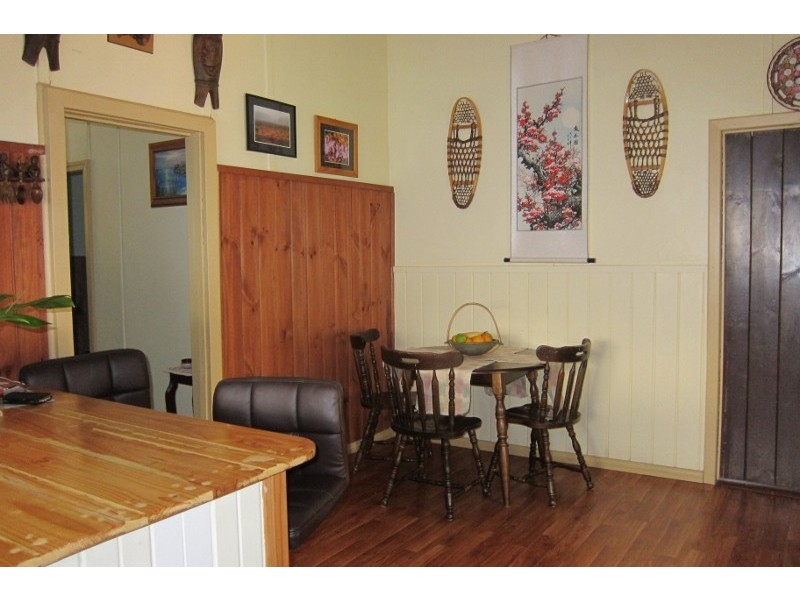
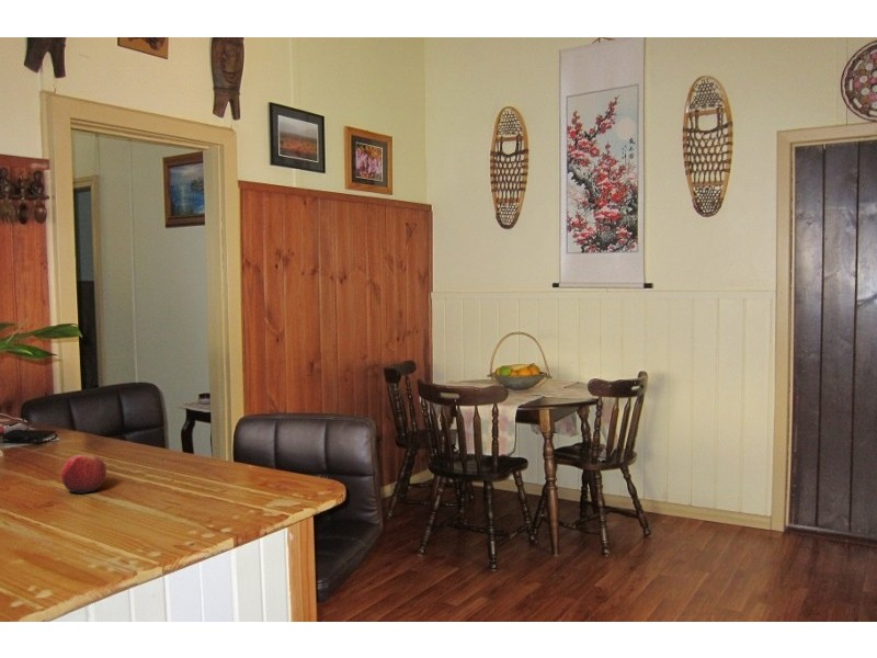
+ apple [60,454,107,495]
